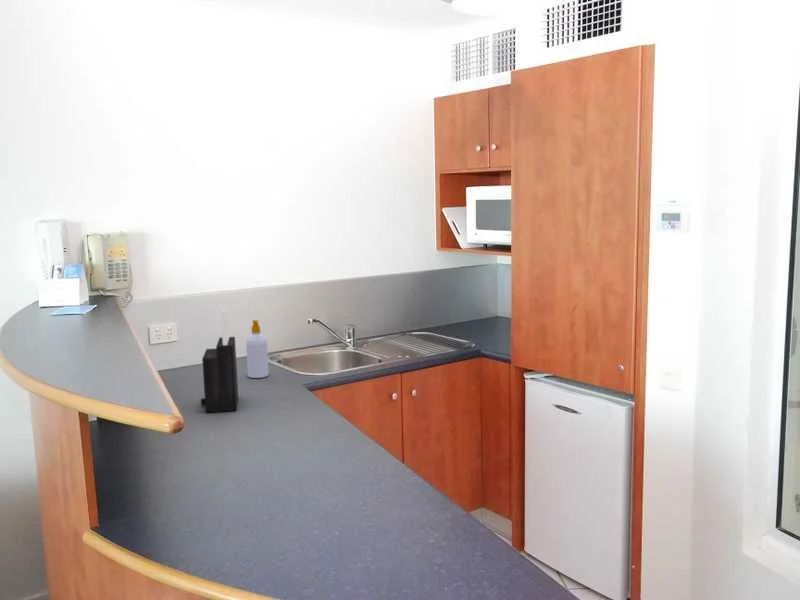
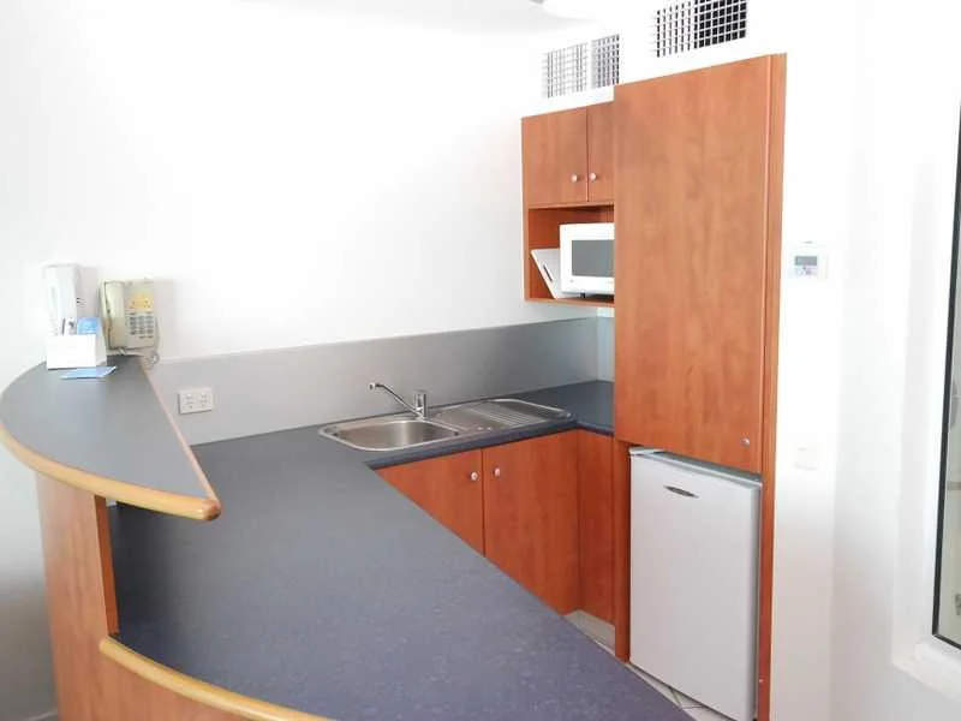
- soap bottle [245,319,270,379]
- knife block [200,305,239,414]
